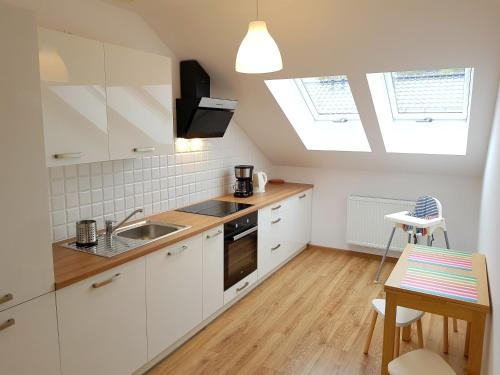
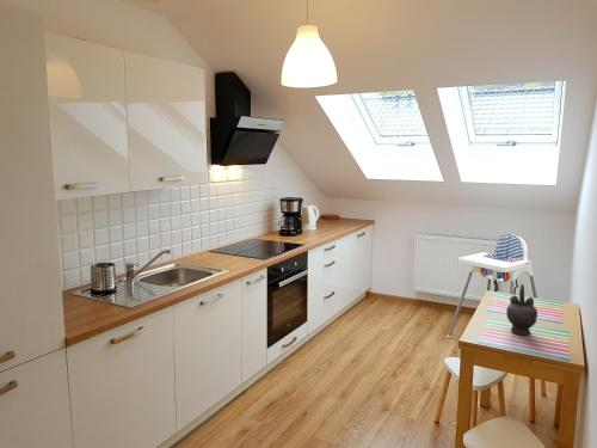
+ teapot [505,283,538,336]
